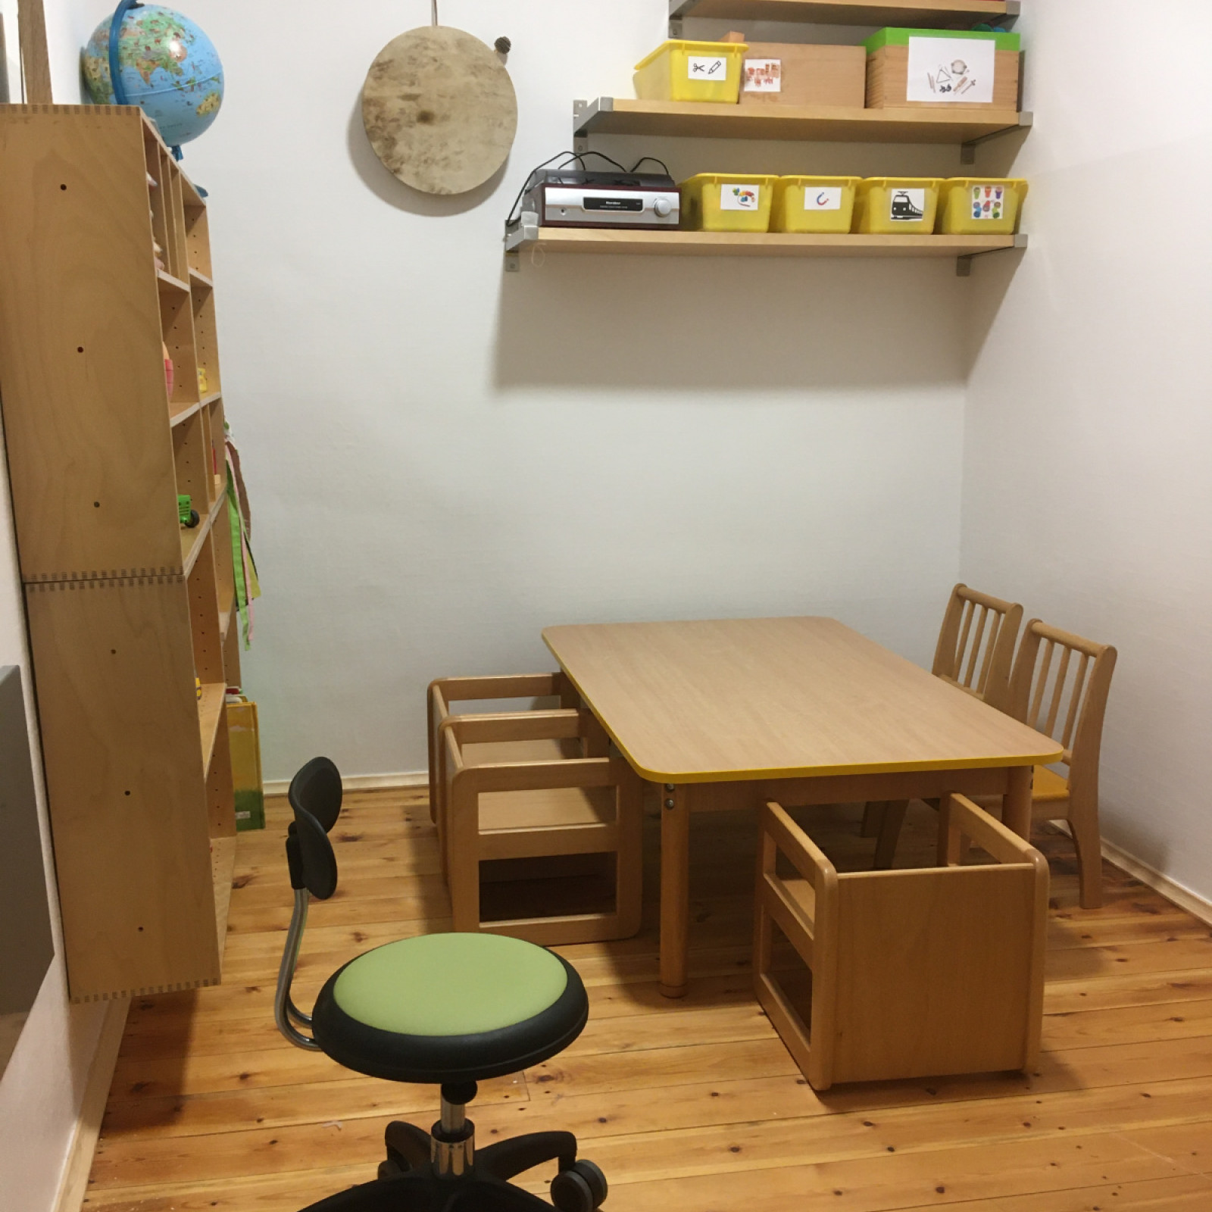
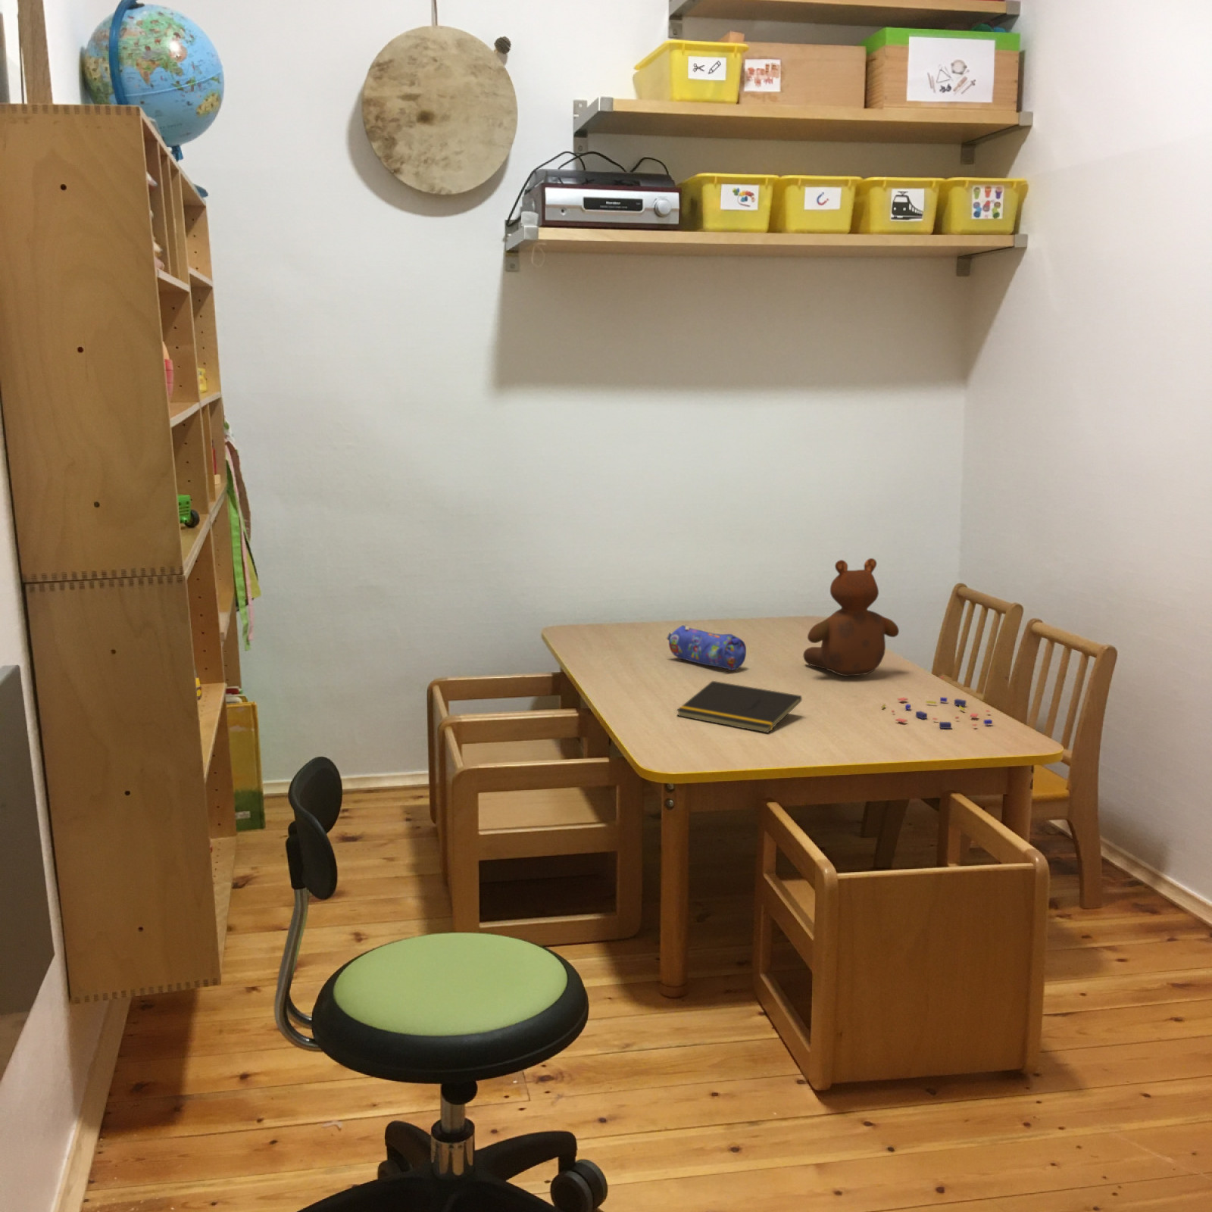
+ toy blocks [880,676,993,729]
+ notepad [676,680,802,734]
+ pencil case [666,624,747,671]
+ teddy bear [802,557,900,677]
